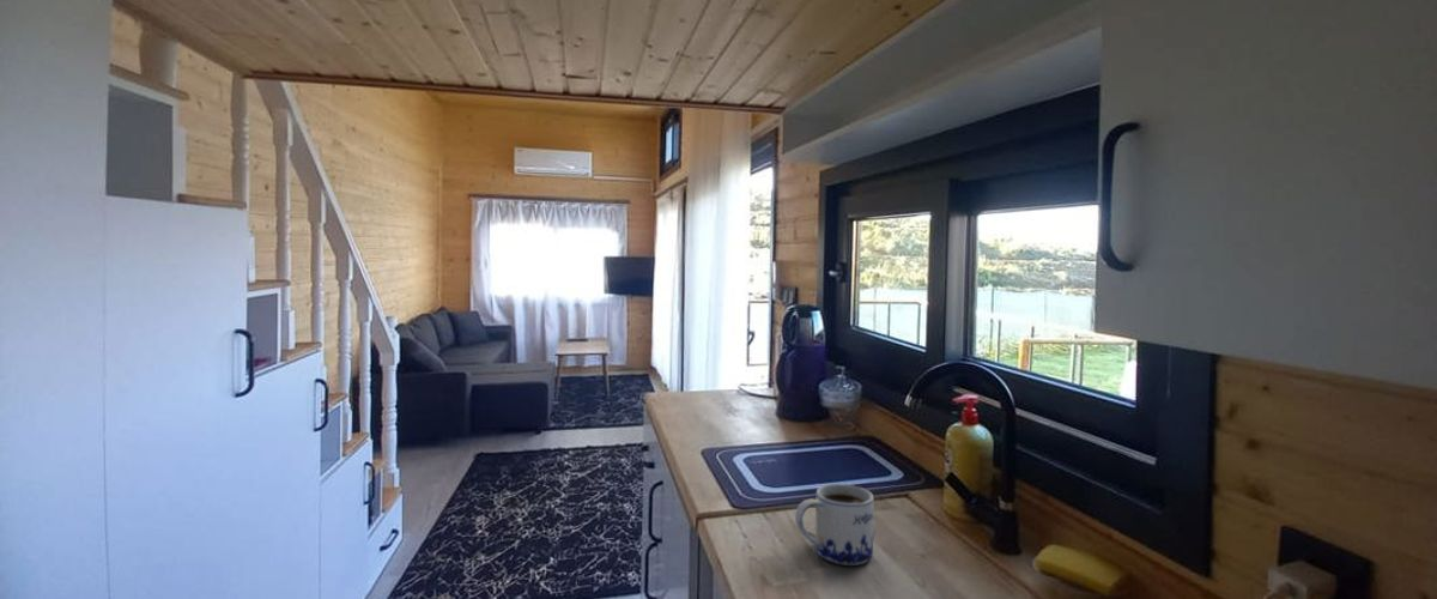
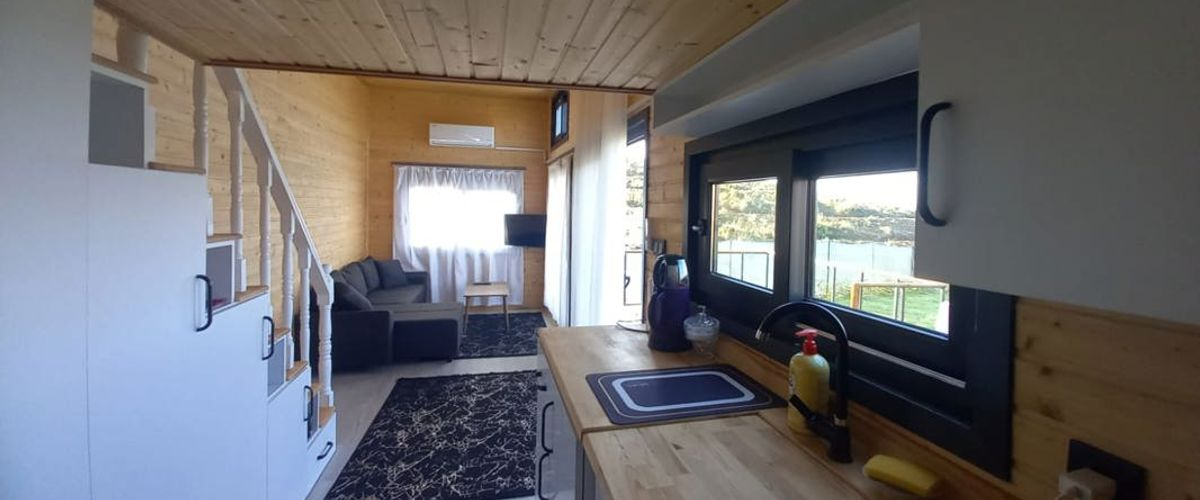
- mug [794,483,875,567]
